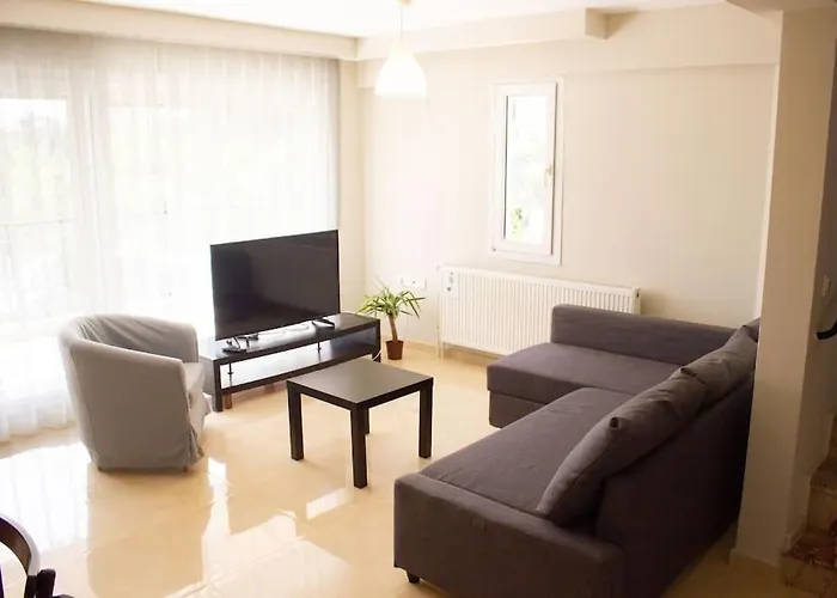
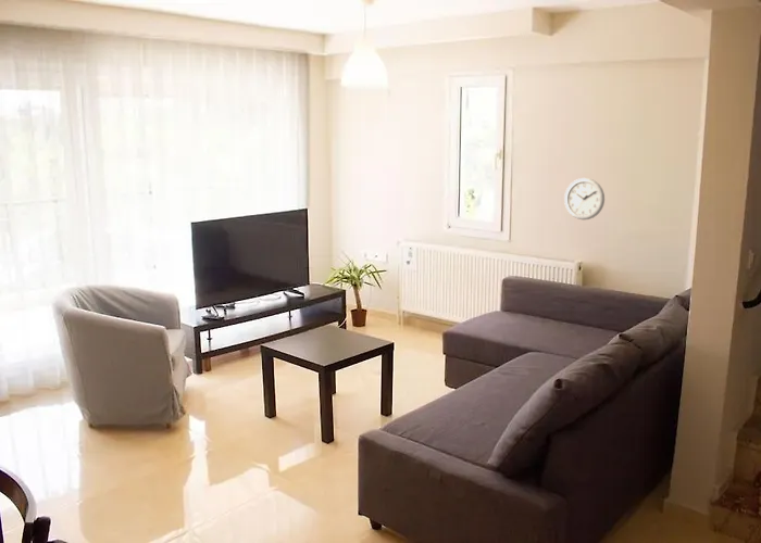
+ wall clock [563,177,606,220]
